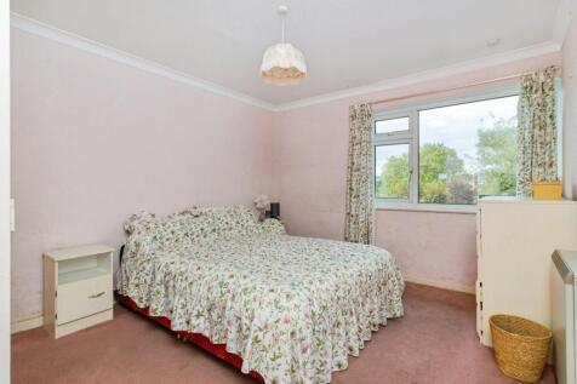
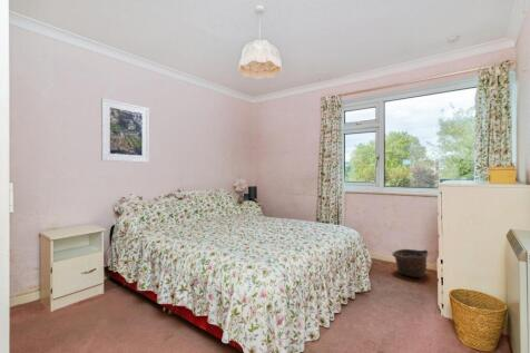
+ basket [391,248,430,280]
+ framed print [100,97,150,164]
